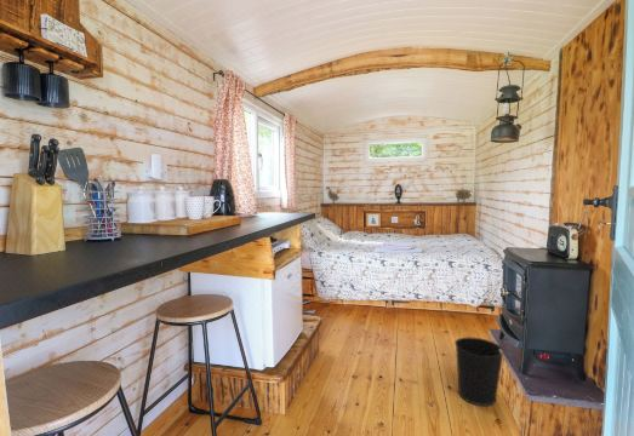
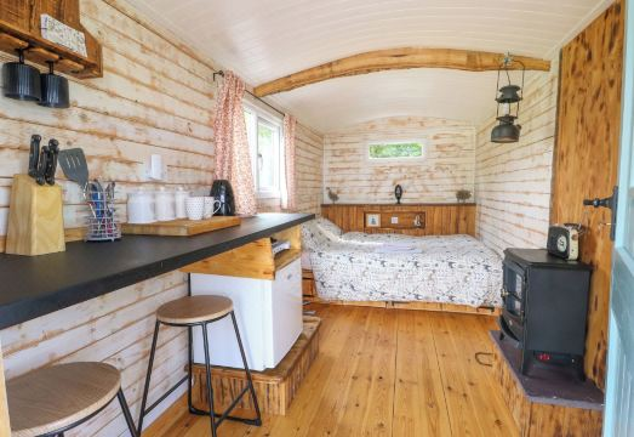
- wastebasket [453,337,506,407]
